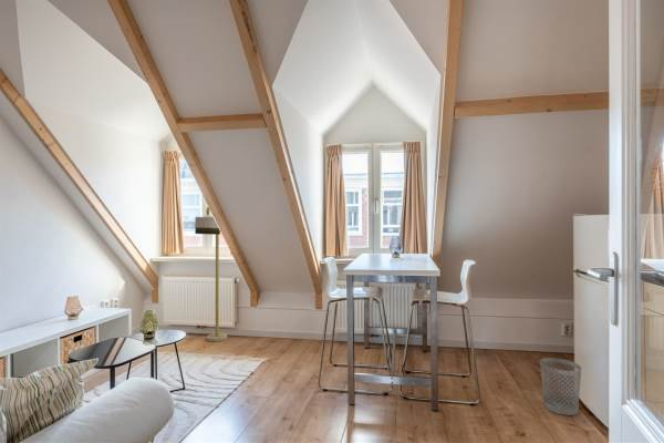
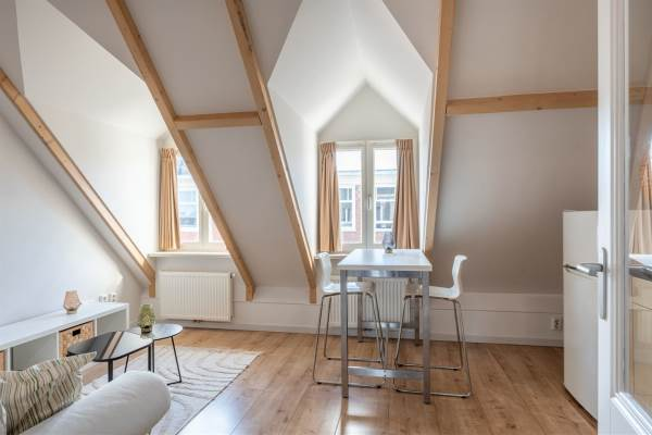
- wastebasket [539,357,582,416]
- floor lamp [194,206,228,343]
